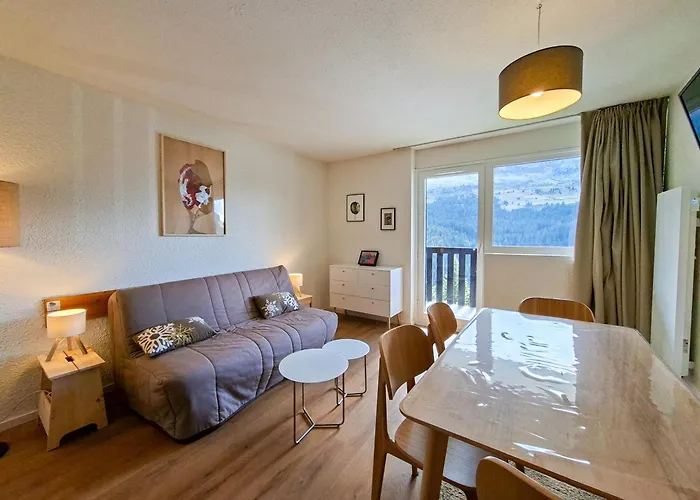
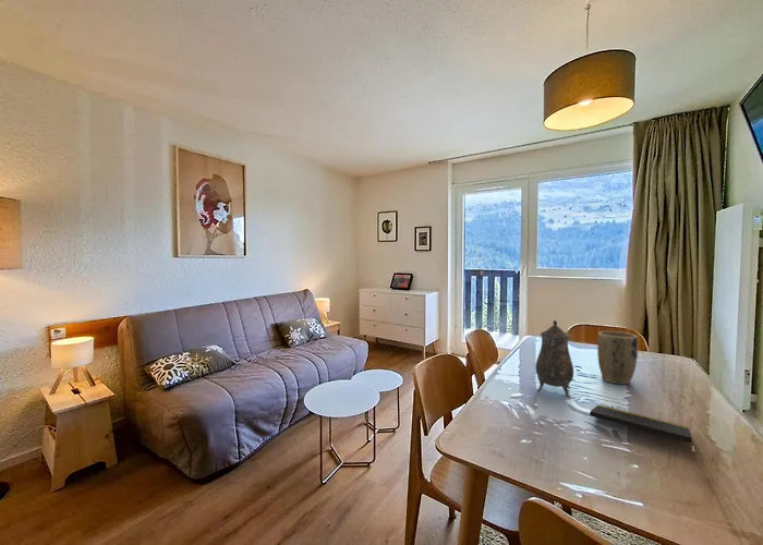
+ notepad [589,404,695,456]
+ plant pot [596,330,639,386]
+ teapot [534,319,574,399]
